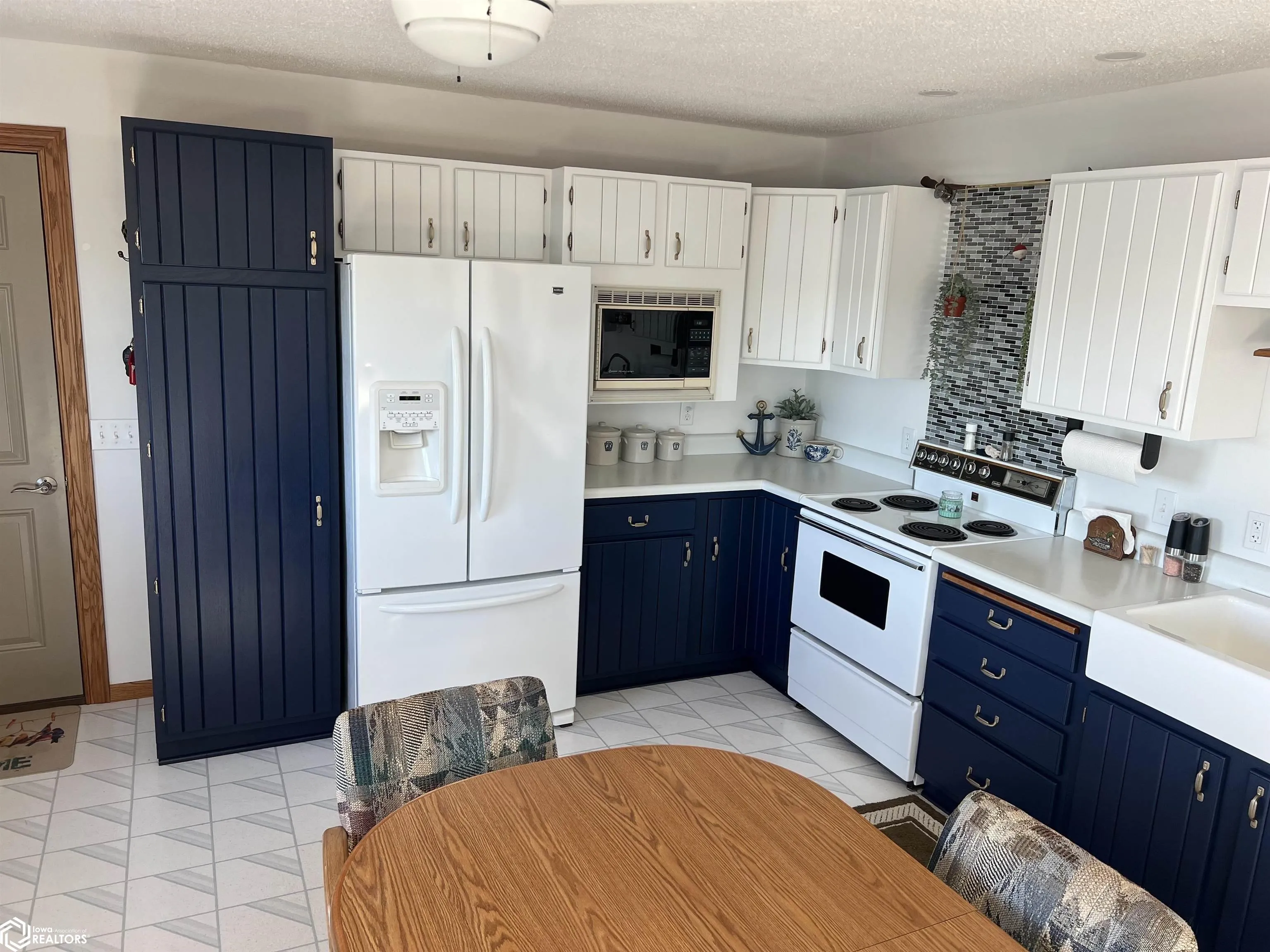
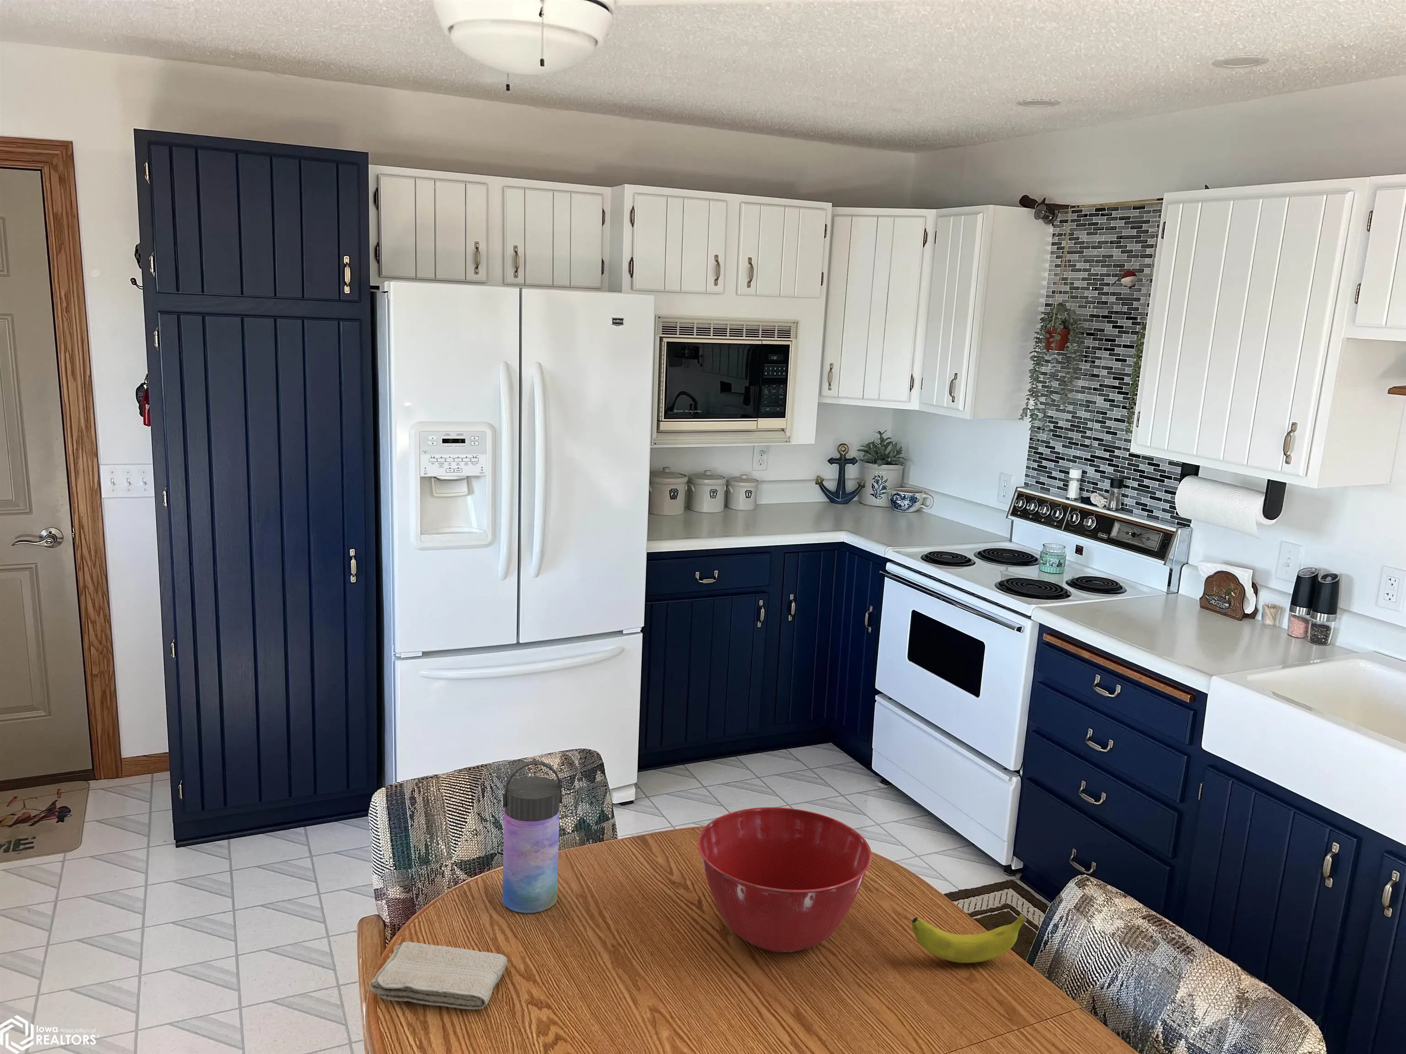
+ banana [911,913,1027,963]
+ washcloth [370,941,508,1010]
+ water bottle [502,760,562,913]
+ mixing bowl [697,806,872,953]
